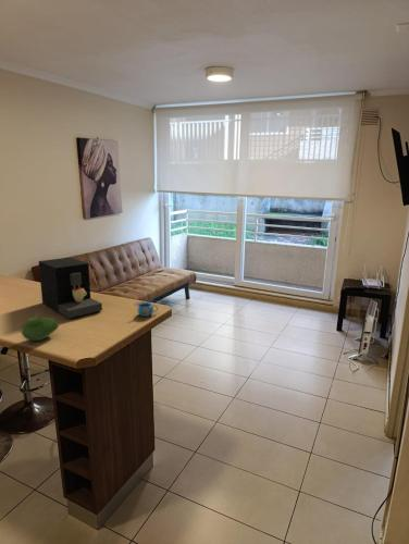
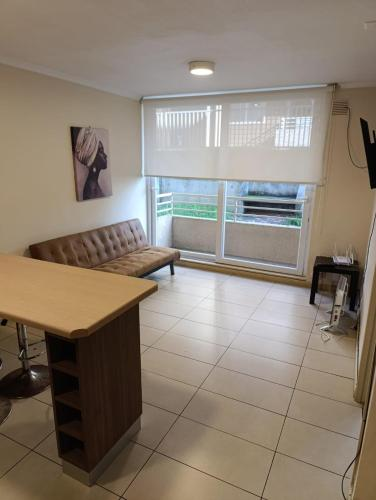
- fruit [21,316,60,342]
- mug [133,298,159,318]
- coffee maker [38,257,103,319]
